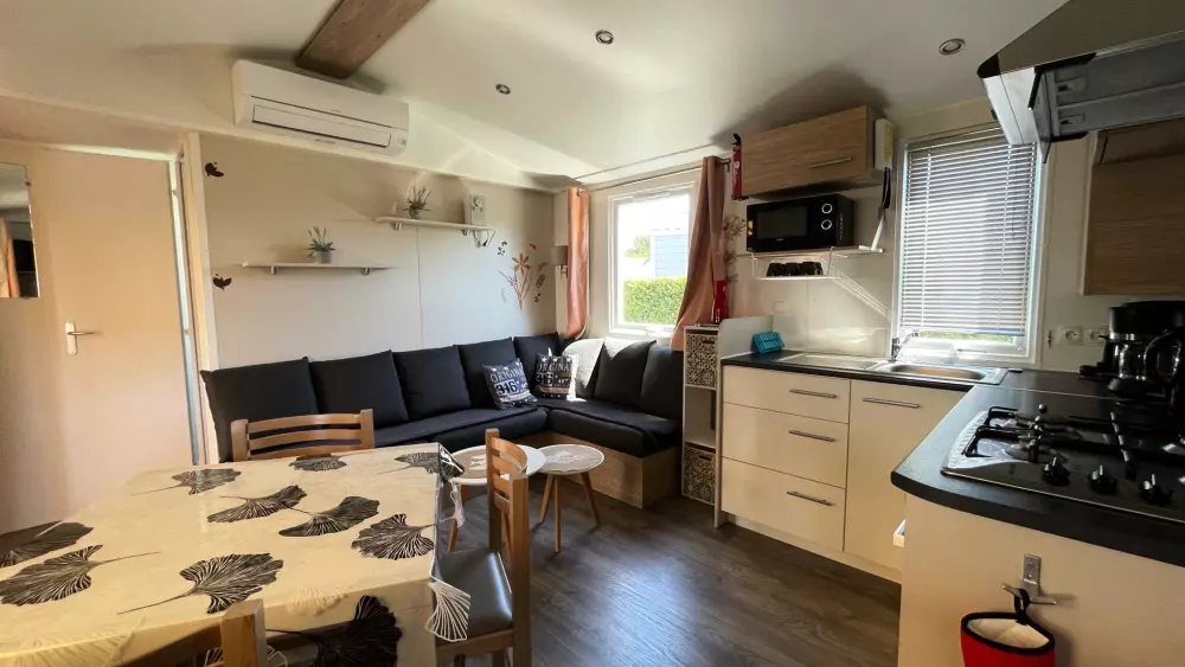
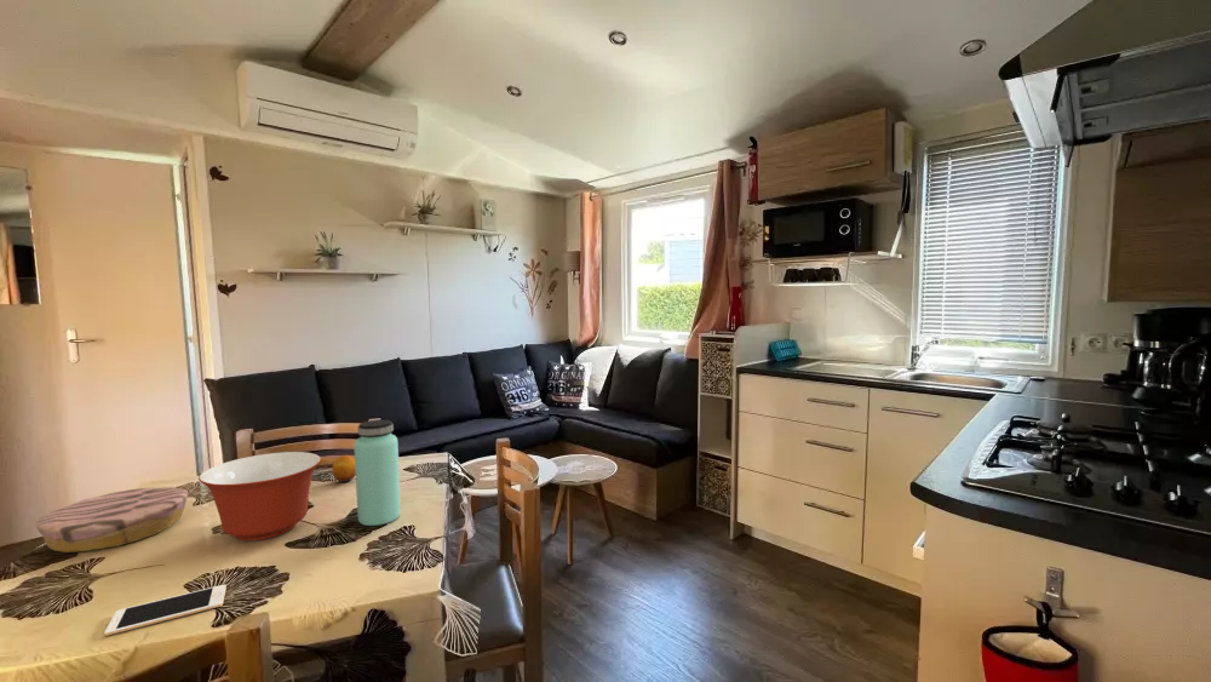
+ plate [35,486,189,554]
+ bottle [354,419,401,527]
+ fruit [331,454,356,483]
+ cell phone [103,584,228,637]
+ mixing bowl [197,451,322,541]
